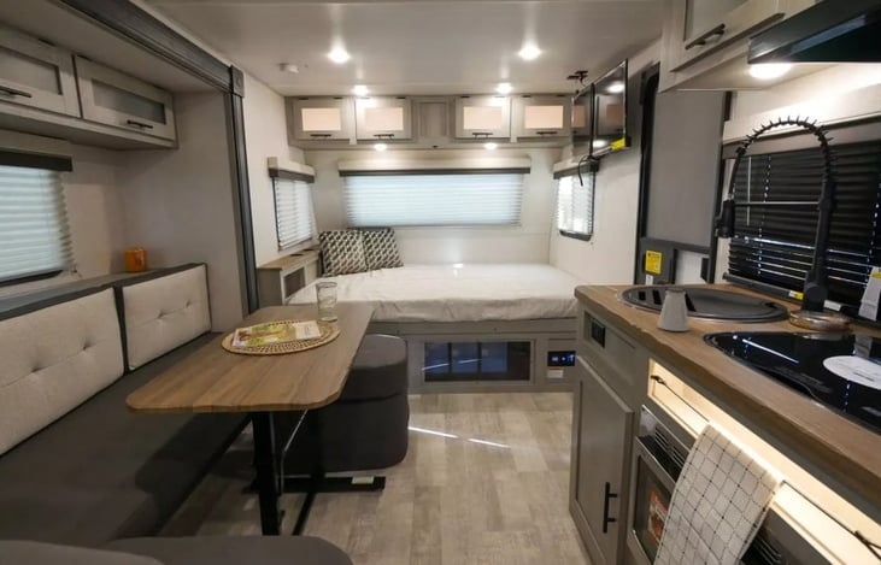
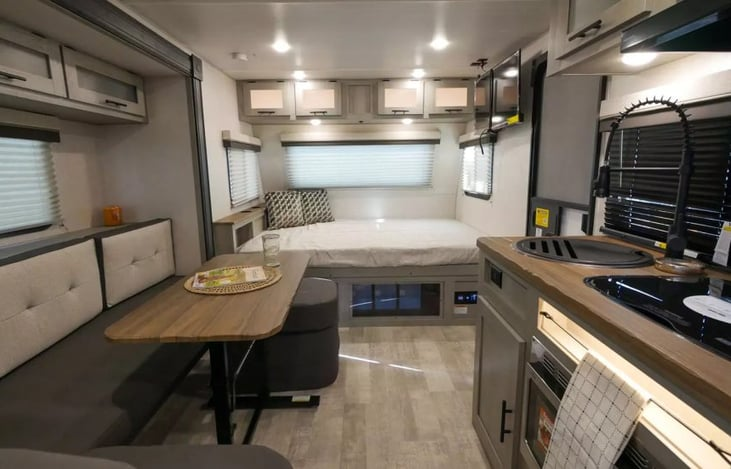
- saltshaker [657,287,691,332]
